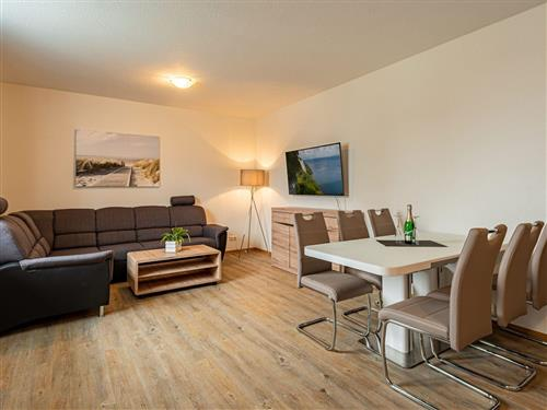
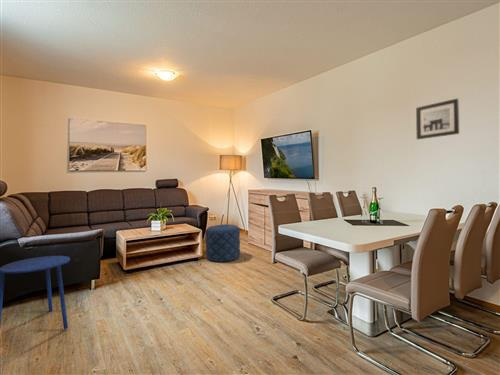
+ wall art [415,97,460,140]
+ side table [0,255,71,330]
+ pouf [204,223,241,263]
